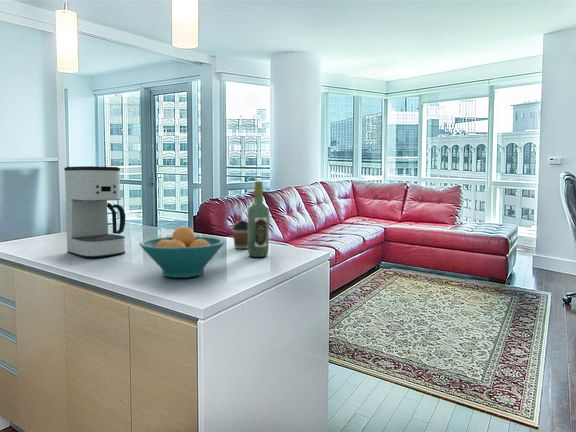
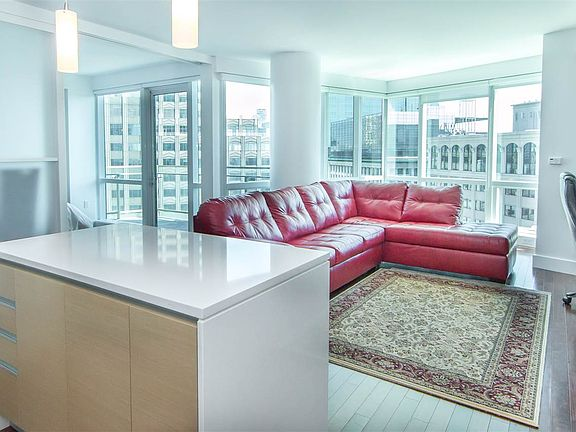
- fruit bowl [138,225,226,279]
- wine bottle [247,180,270,258]
- coffee maker [63,165,126,258]
- coffee cup [231,220,248,250]
